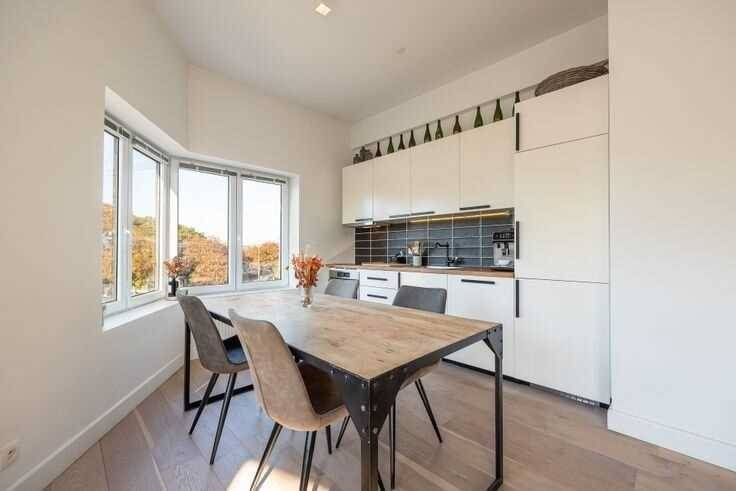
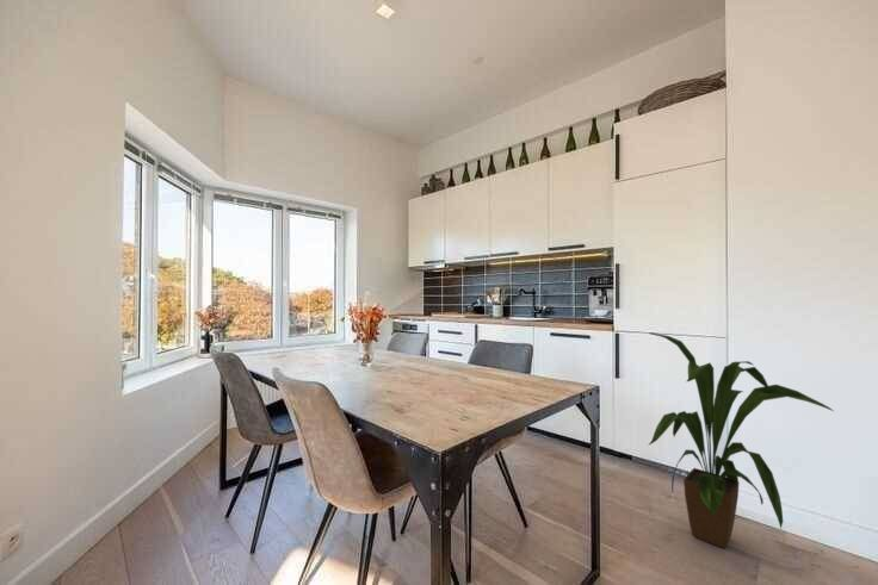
+ house plant [648,331,835,549]
